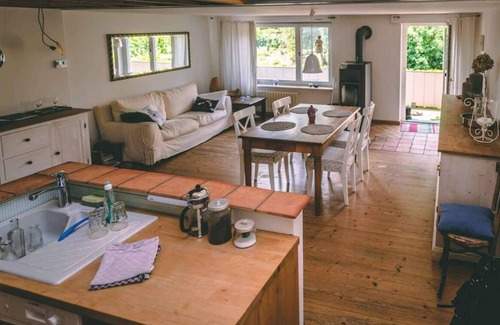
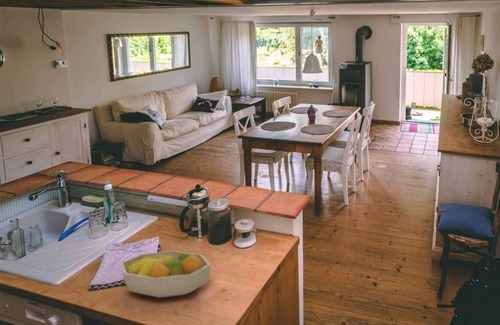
+ fruit bowl [119,250,211,299]
